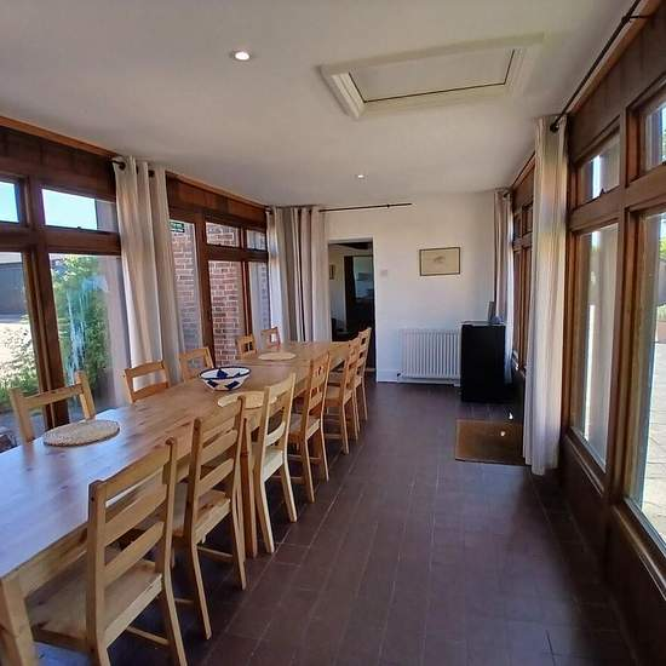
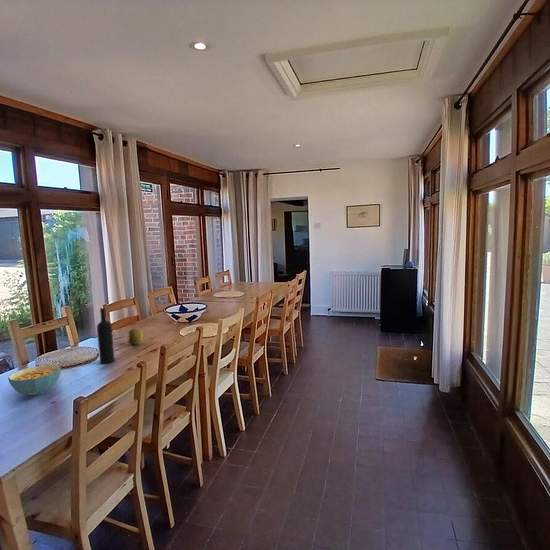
+ cereal bowl [7,364,62,397]
+ fruit [126,328,144,346]
+ wine bottle [96,307,115,365]
